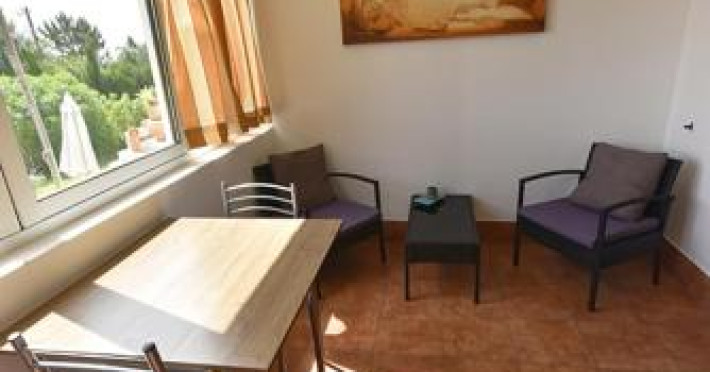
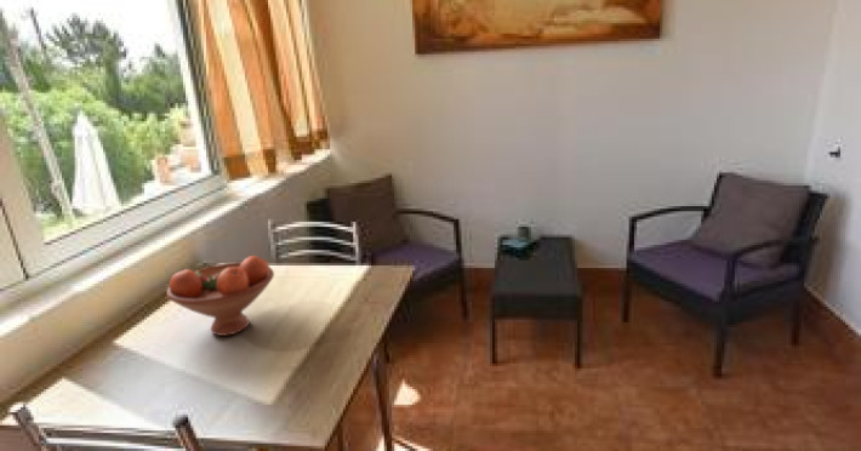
+ fruit bowl [165,255,275,337]
